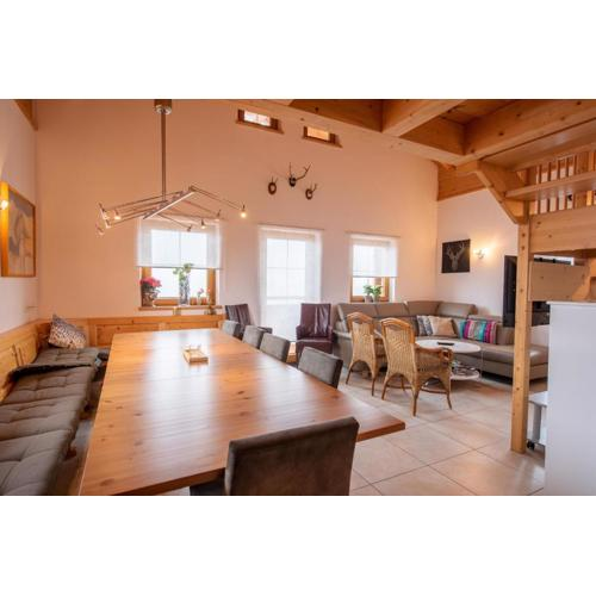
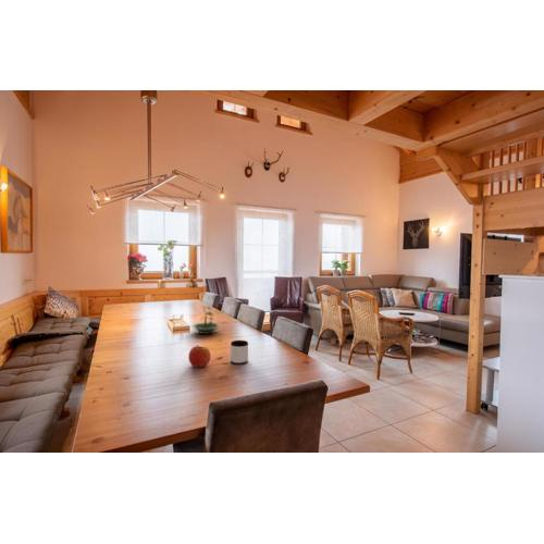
+ mug [230,339,249,366]
+ terrarium [190,305,221,335]
+ fruit [188,344,211,368]
